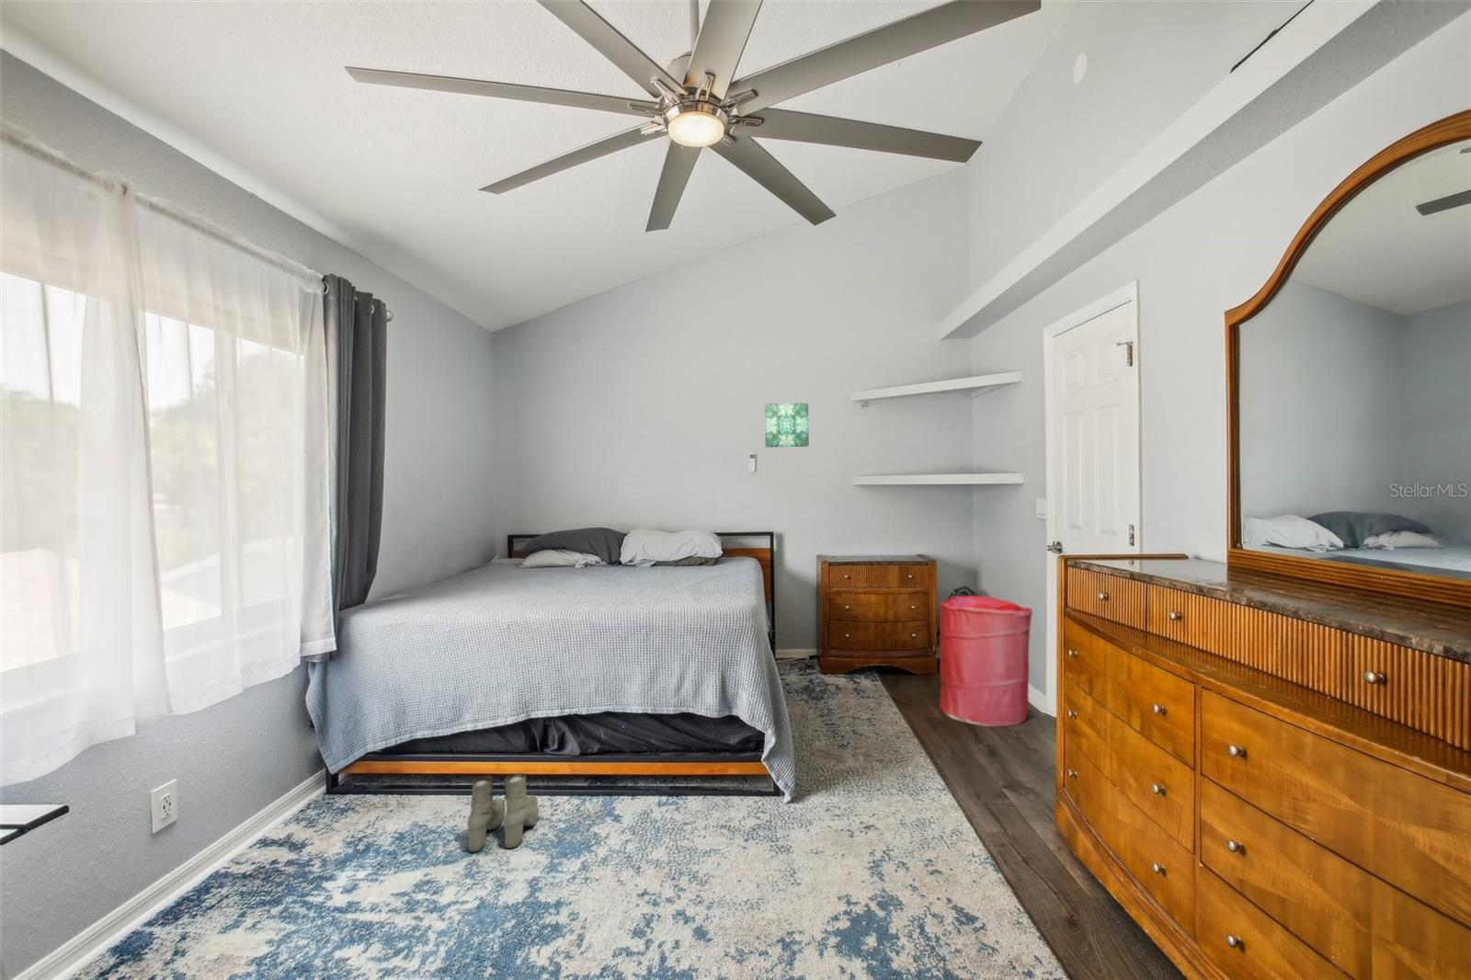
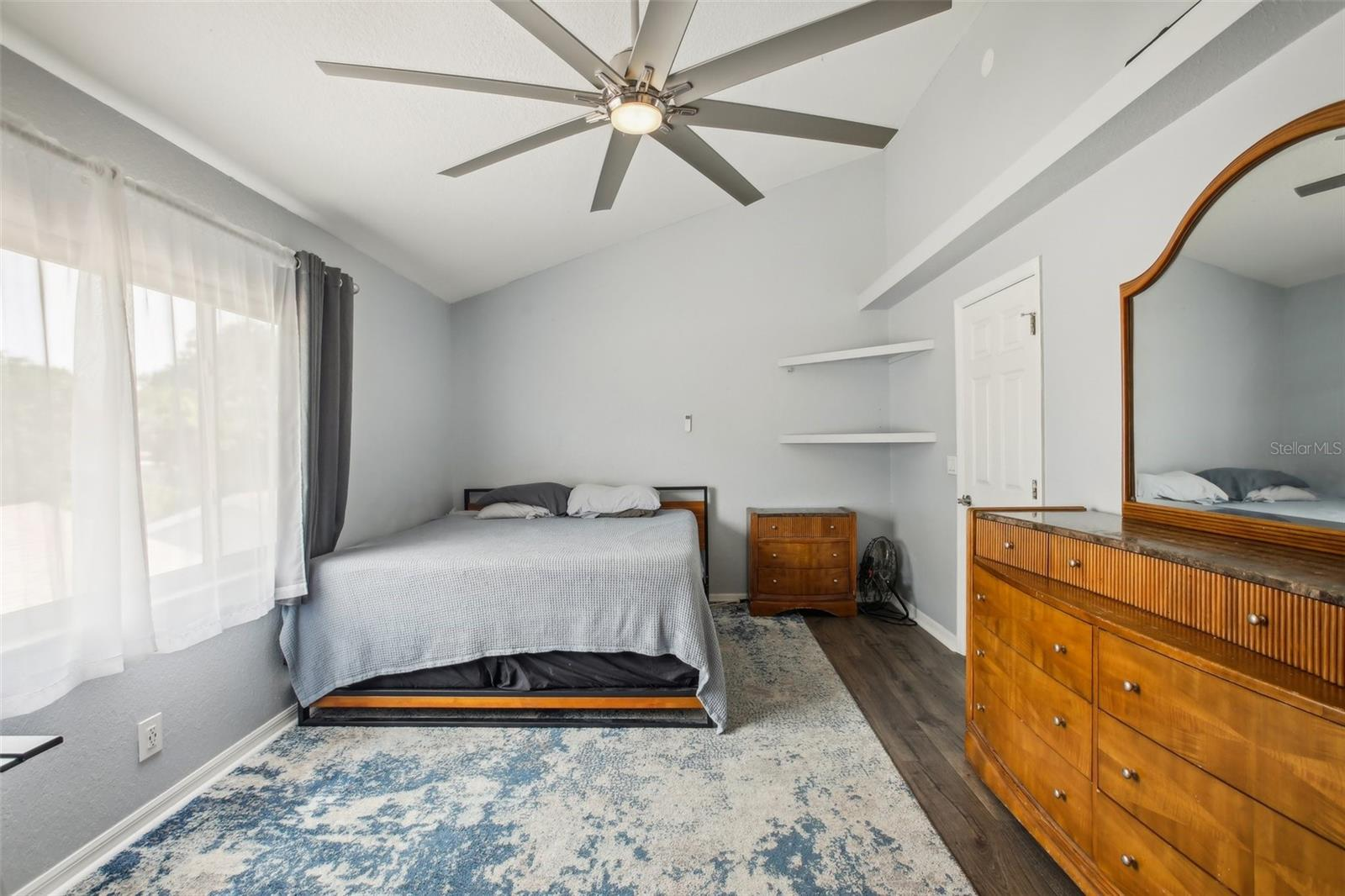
- laundry hamper [938,595,1034,727]
- wall art [764,401,810,447]
- boots [467,772,539,853]
